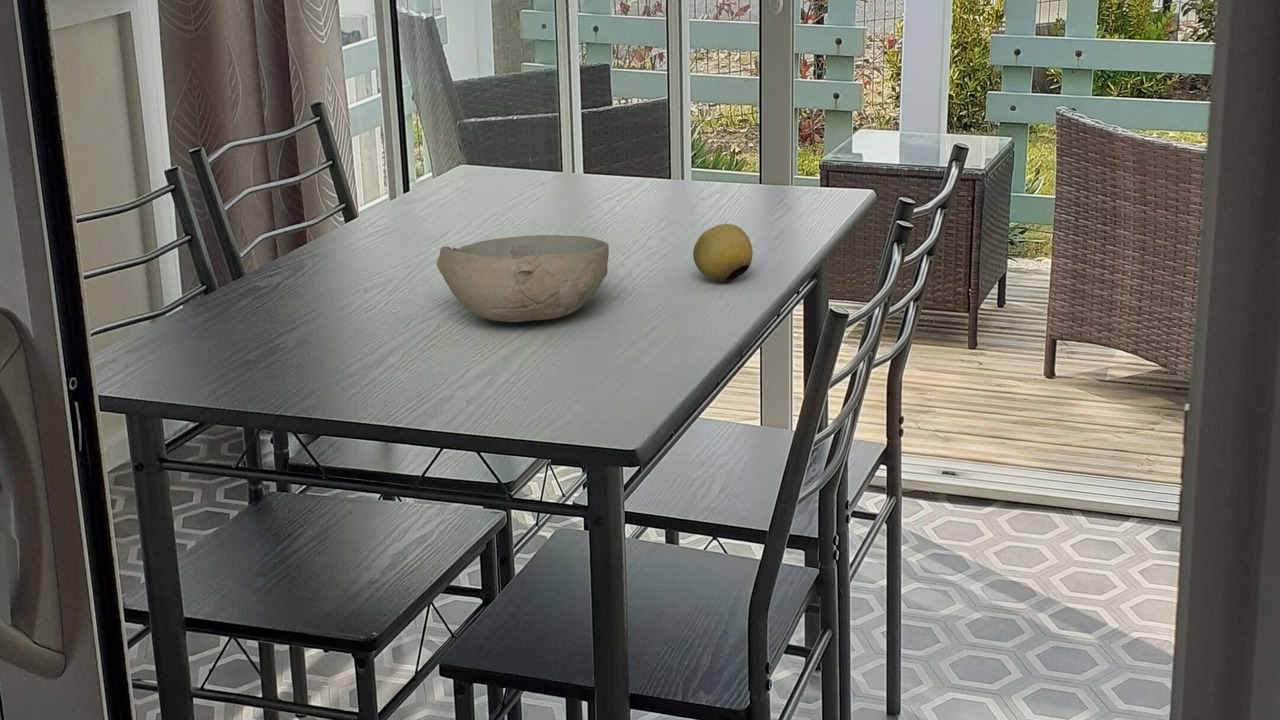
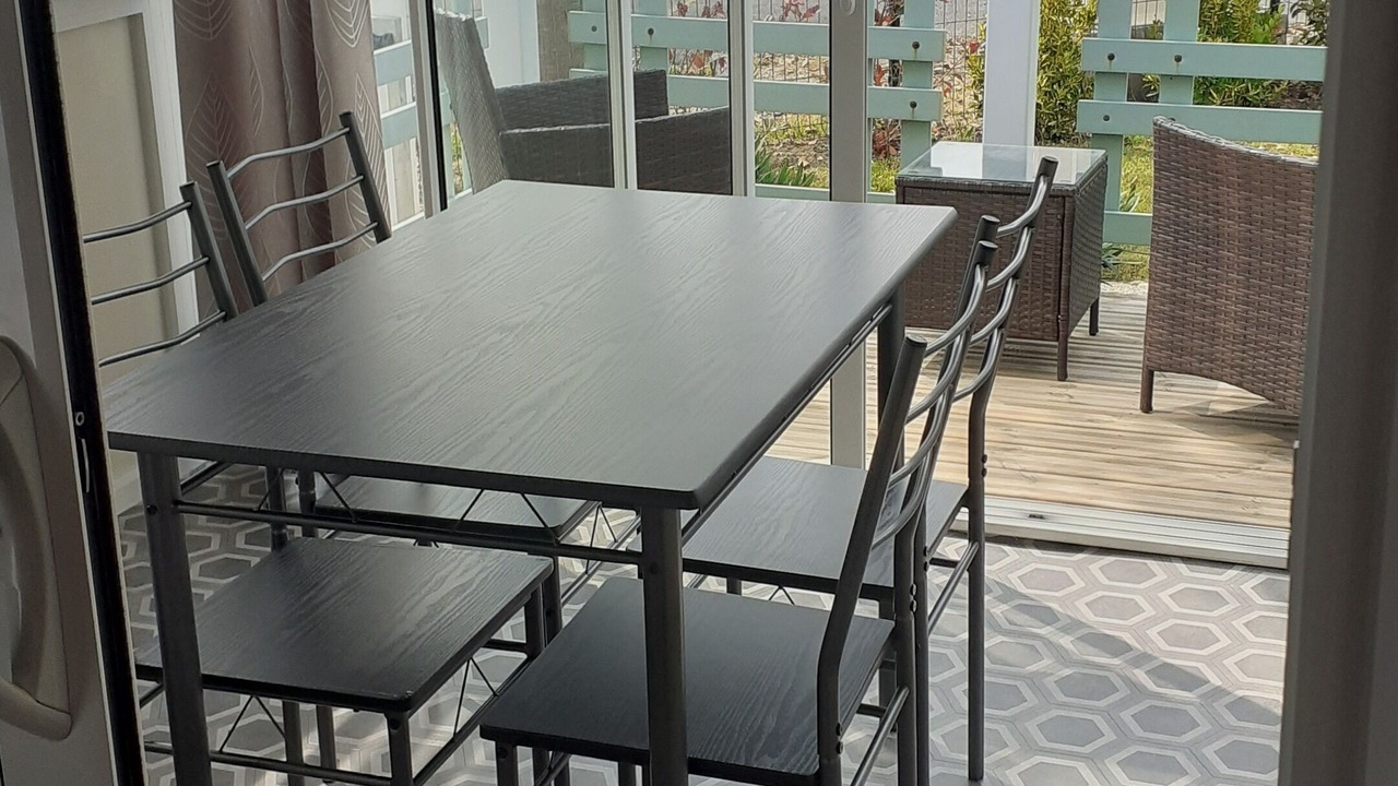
- bowl [436,234,610,323]
- fruit [692,223,754,283]
